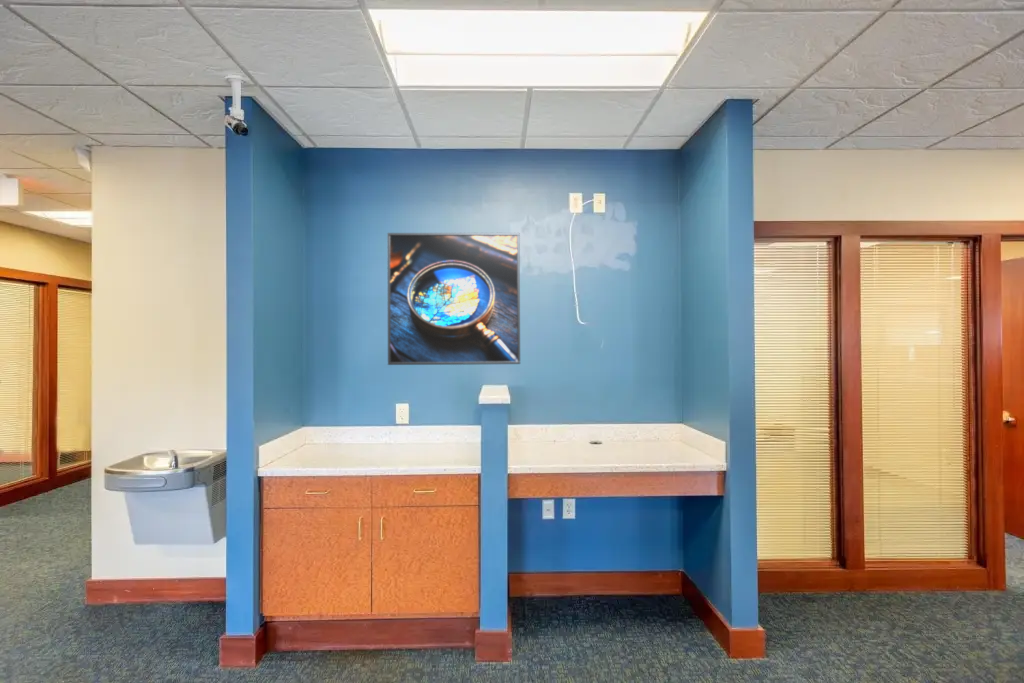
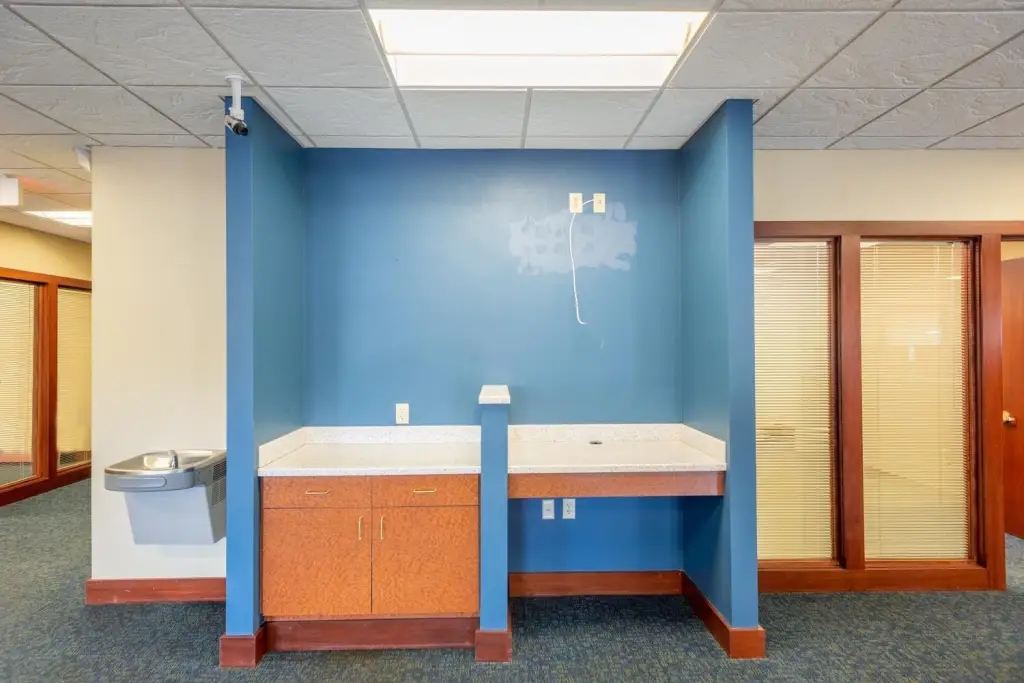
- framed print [386,232,521,366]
